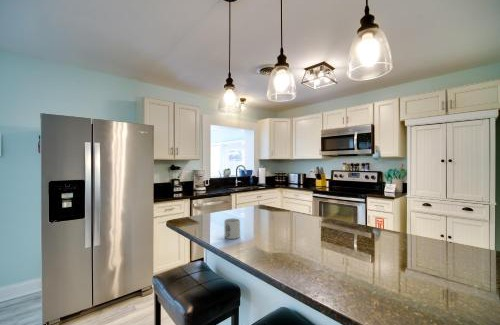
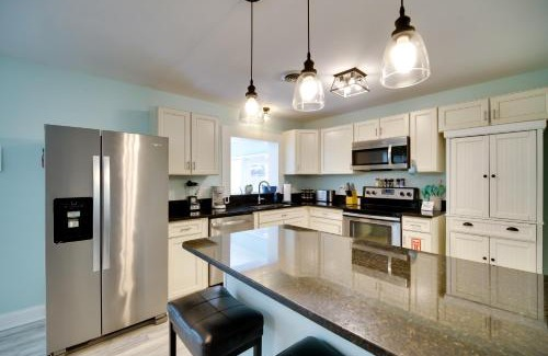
- mug [223,217,241,240]
